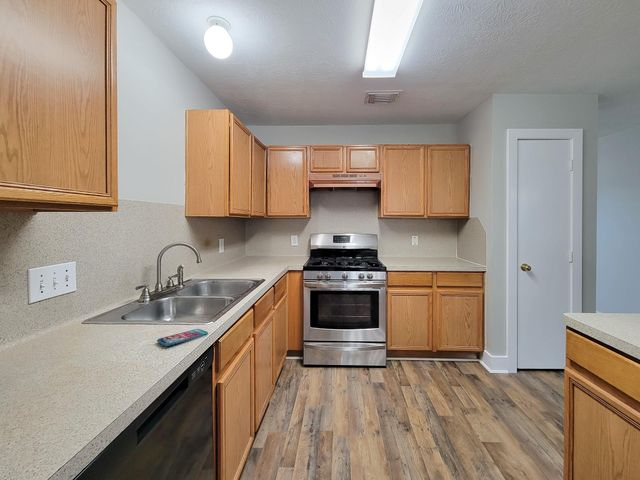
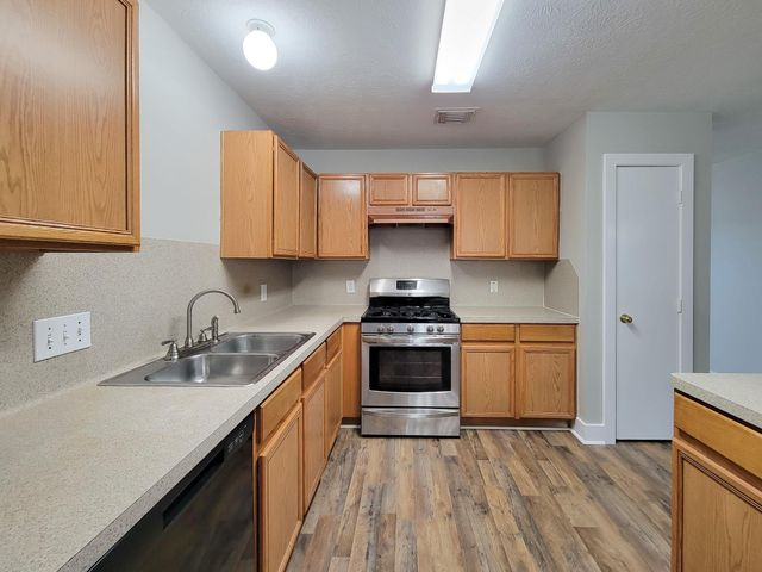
- smartphone [156,328,209,347]
